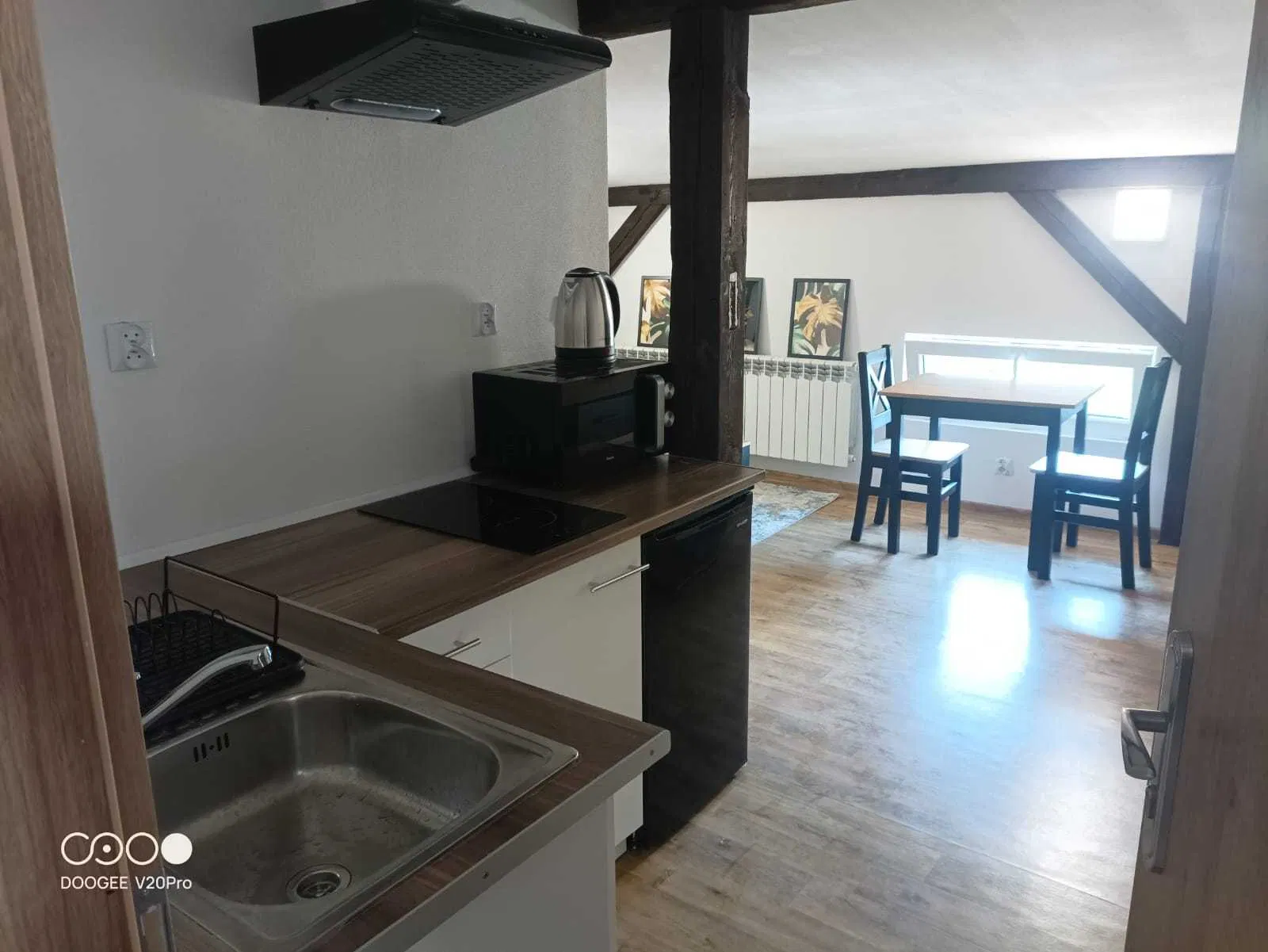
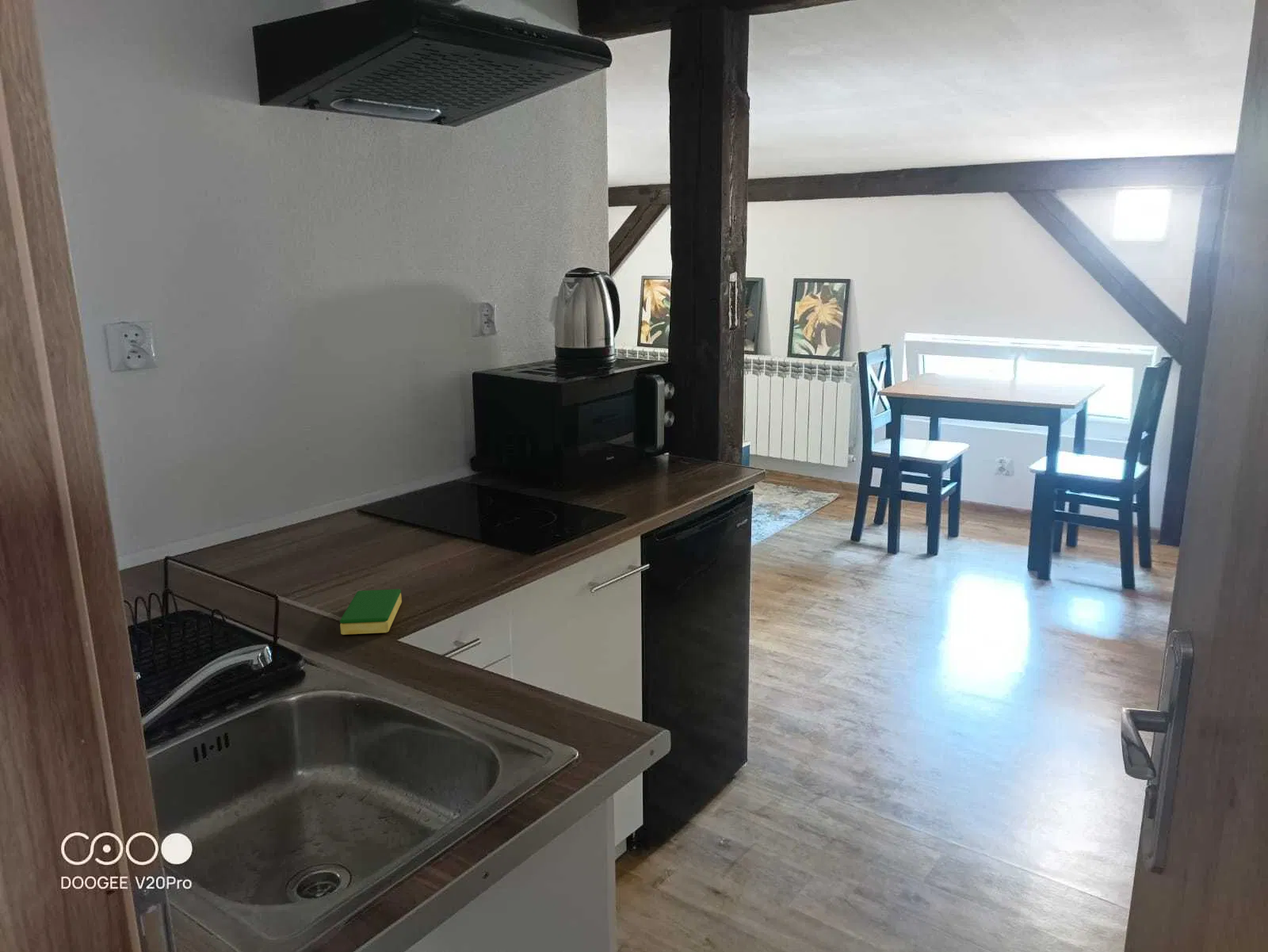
+ dish sponge [339,588,403,636]
